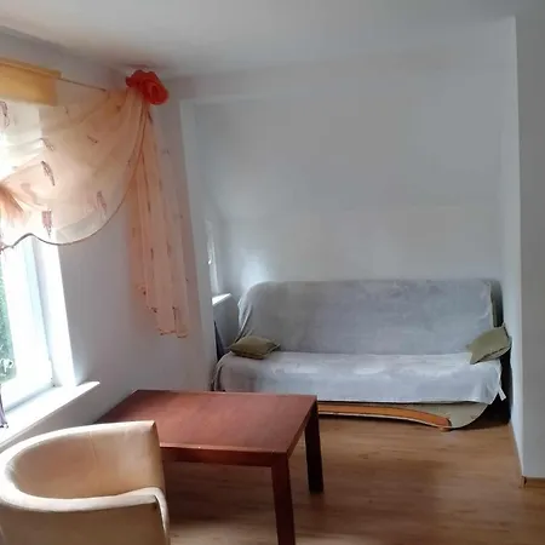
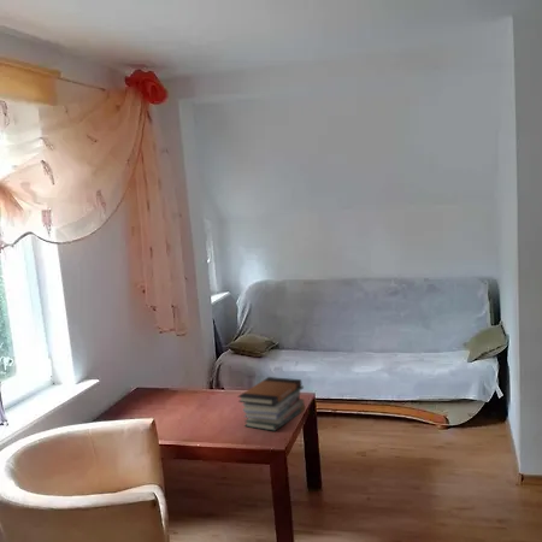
+ book stack [237,376,306,432]
